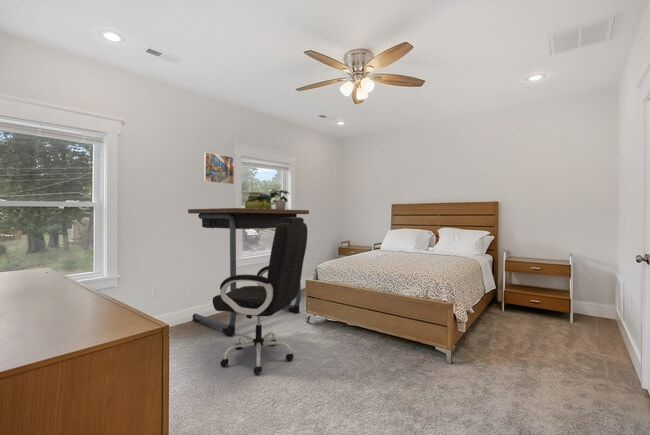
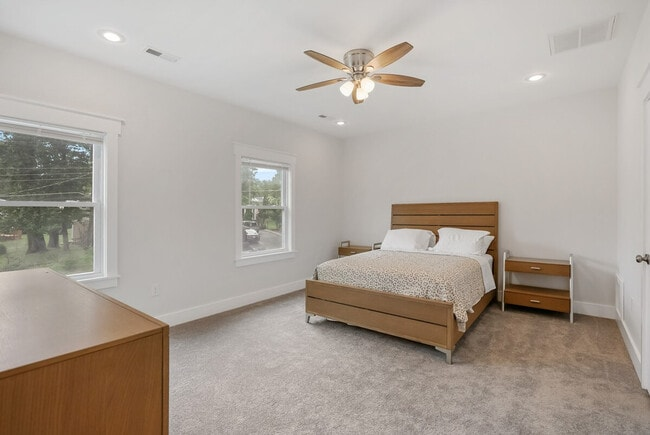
- office chair [212,216,309,375]
- potted plant [268,188,291,210]
- stack of books [244,192,274,209]
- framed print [203,151,235,186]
- desk [187,207,310,337]
